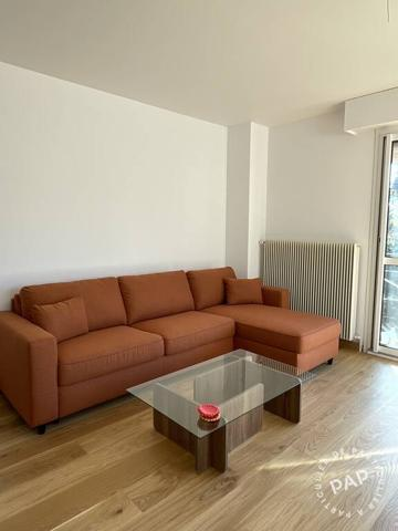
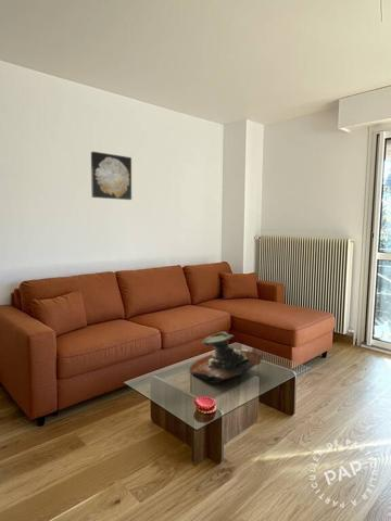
+ decorative bowl [189,331,265,384]
+ wall art [90,151,133,201]
